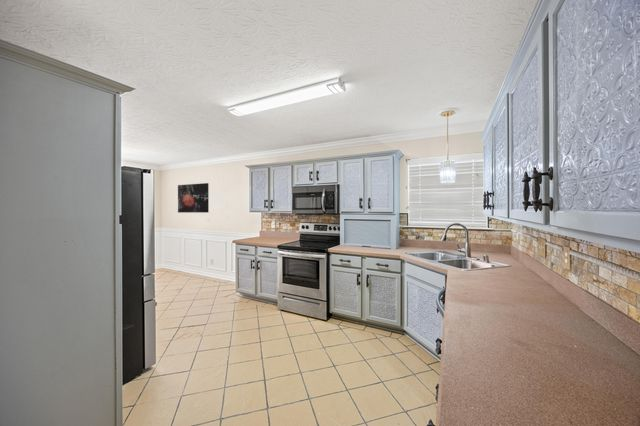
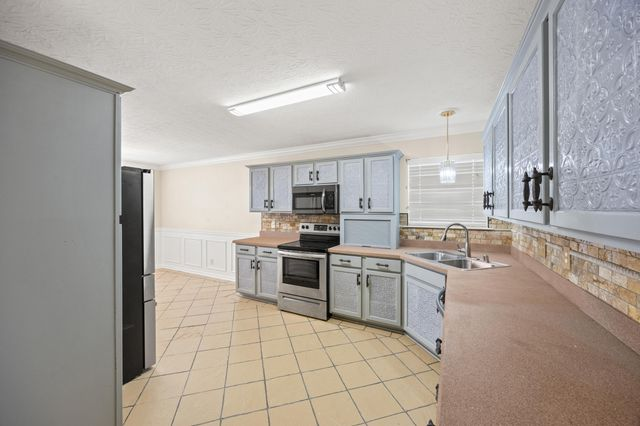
- wall art [177,182,210,214]
